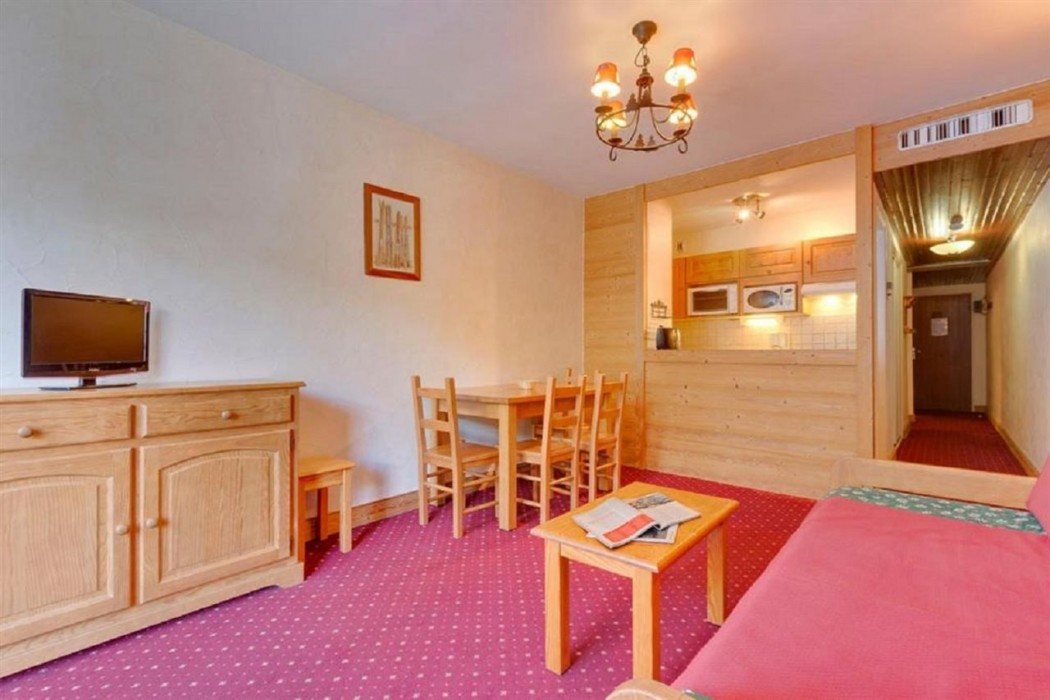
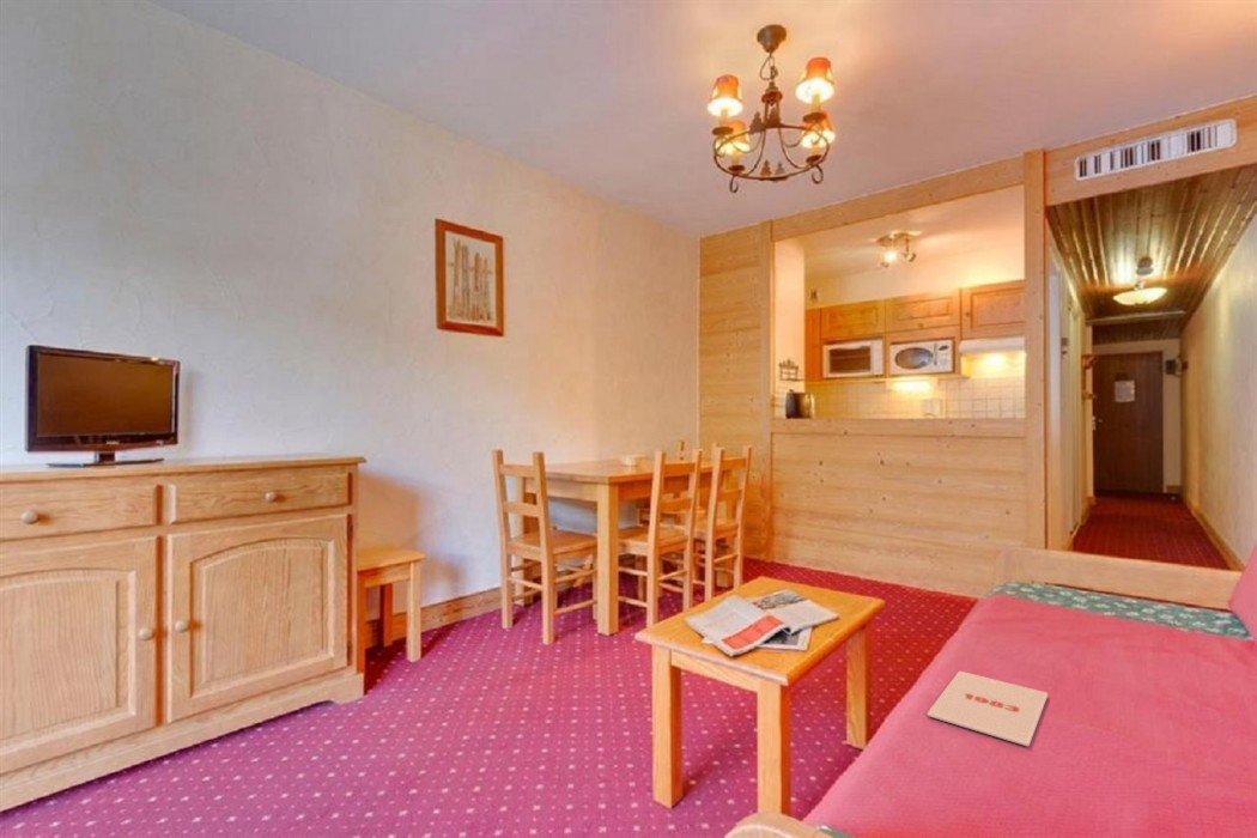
+ magazine [925,670,1049,747]
